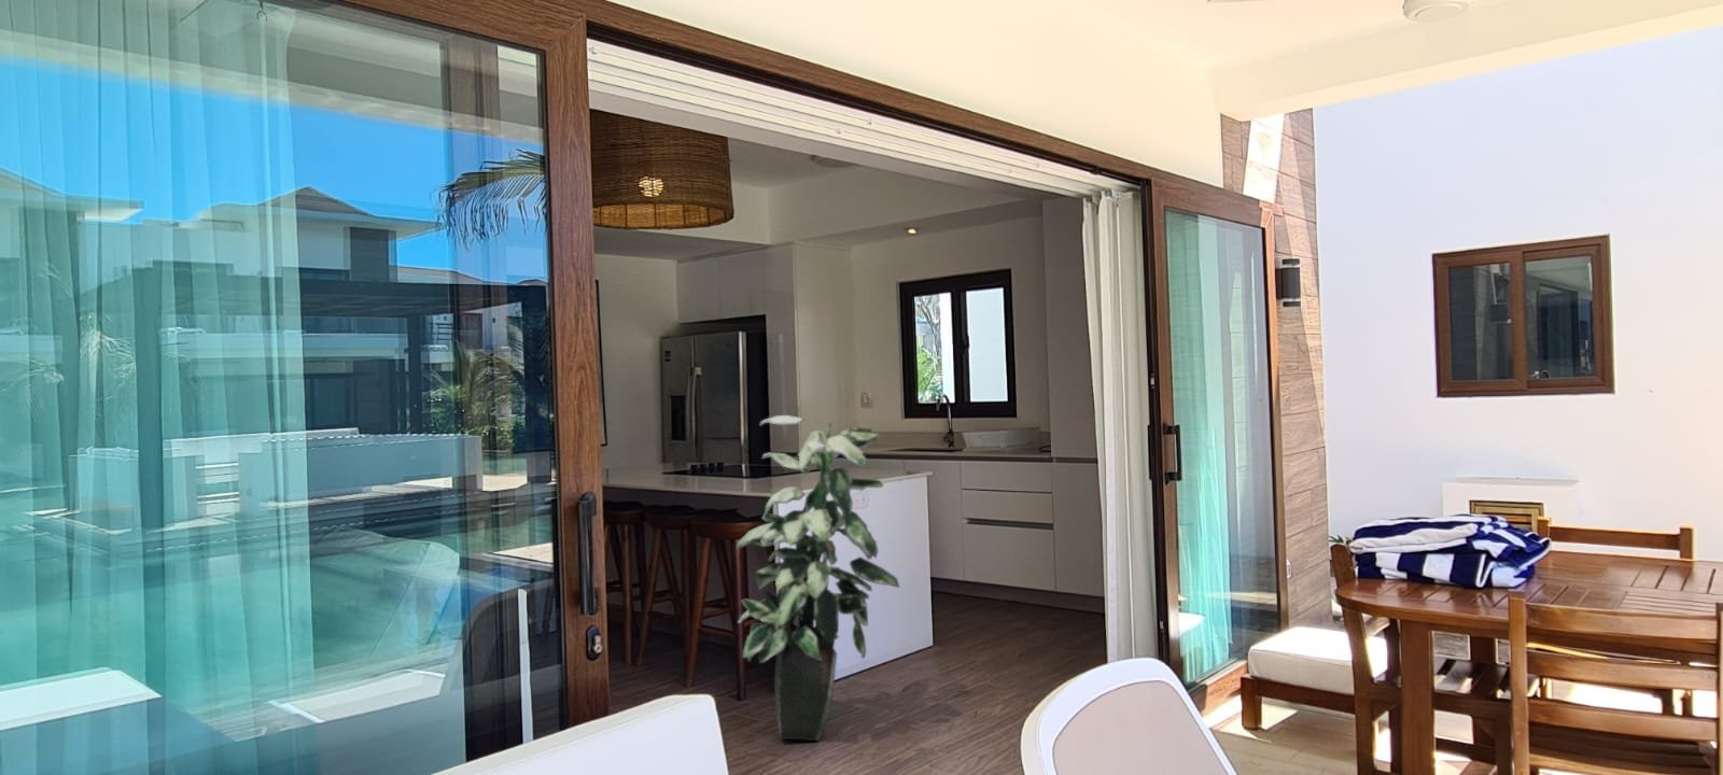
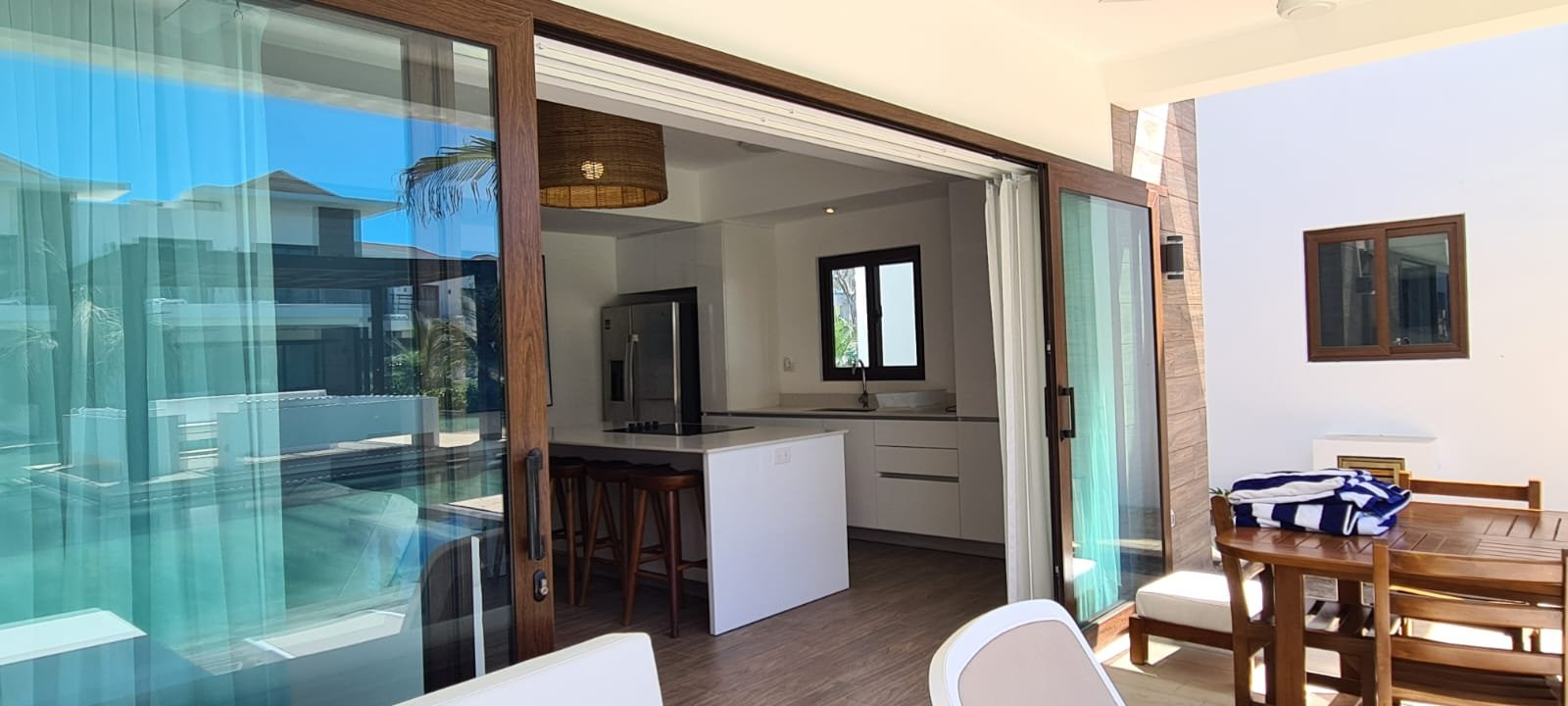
- indoor plant [735,415,901,742]
